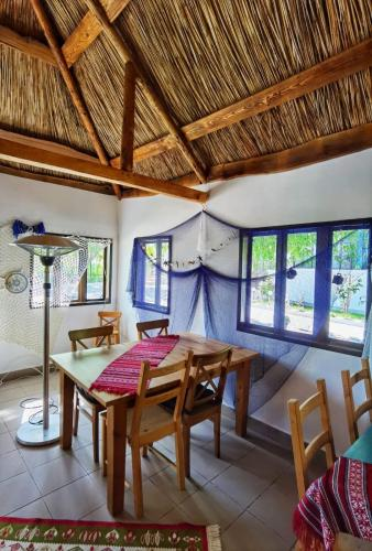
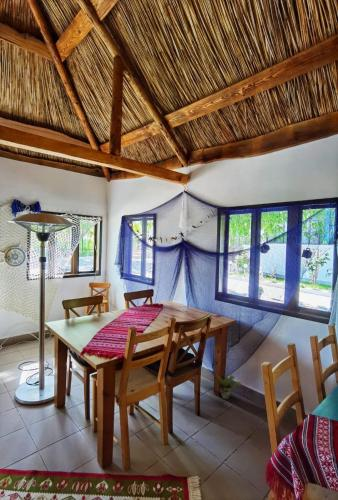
+ potted plant [216,373,242,400]
